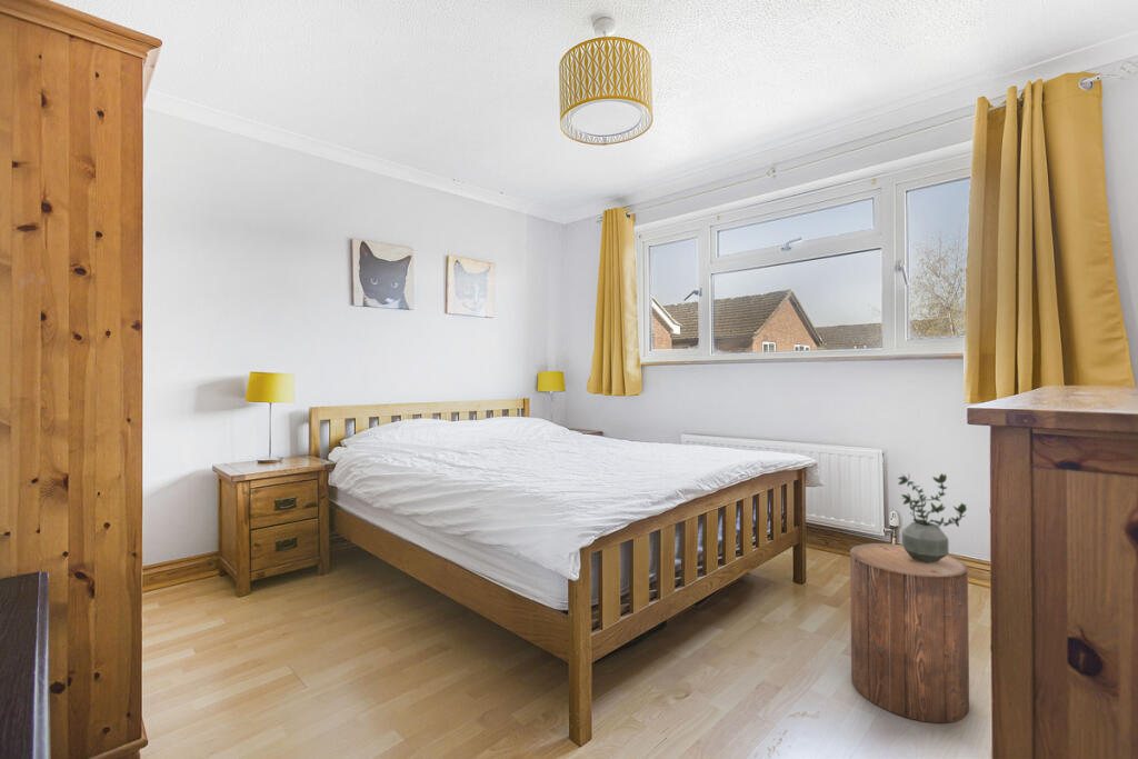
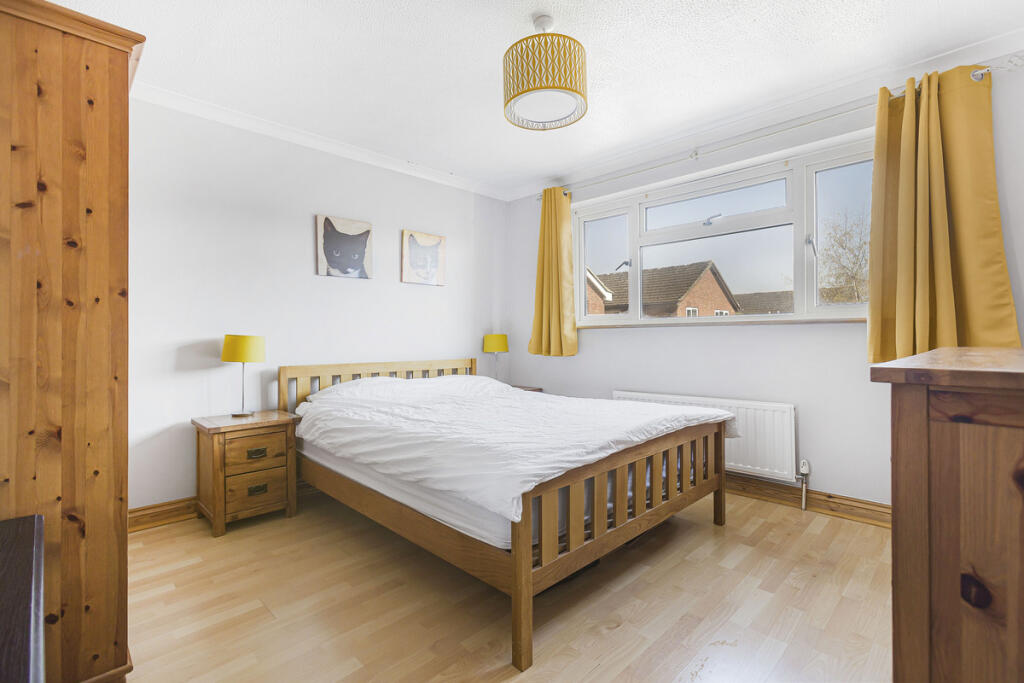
- stool [849,542,970,723]
- potted plant [897,472,968,563]
